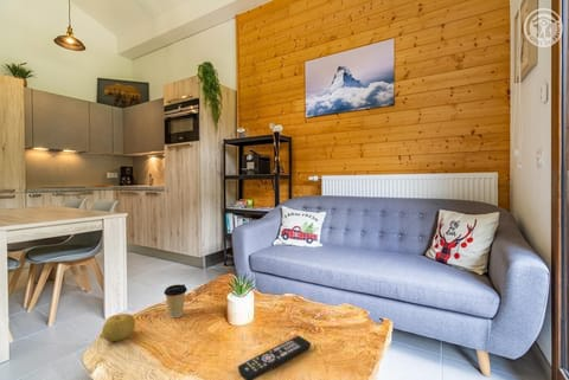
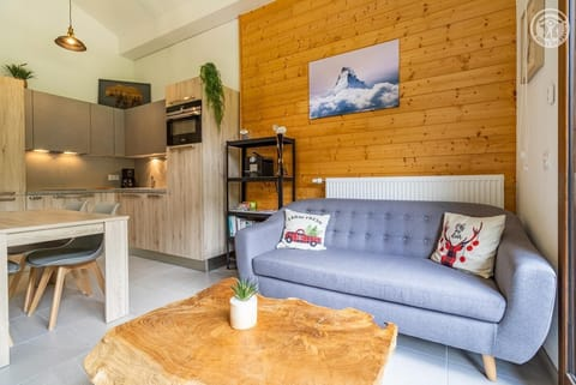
- remote control [237,335,312,380]
- coffee cup [162,283,188,318]
- fruit [101,313,136,343]
